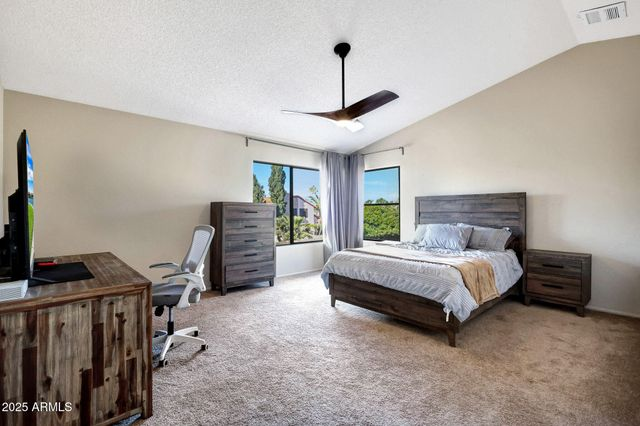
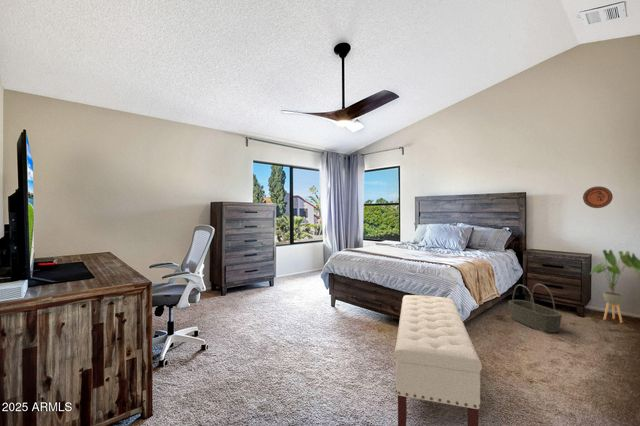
+ decorative plate [582,185,614,209]
+ house plant [589,249,640,324]
+ basket [507,283,563,334]
+ bench [394,294,483,426]
